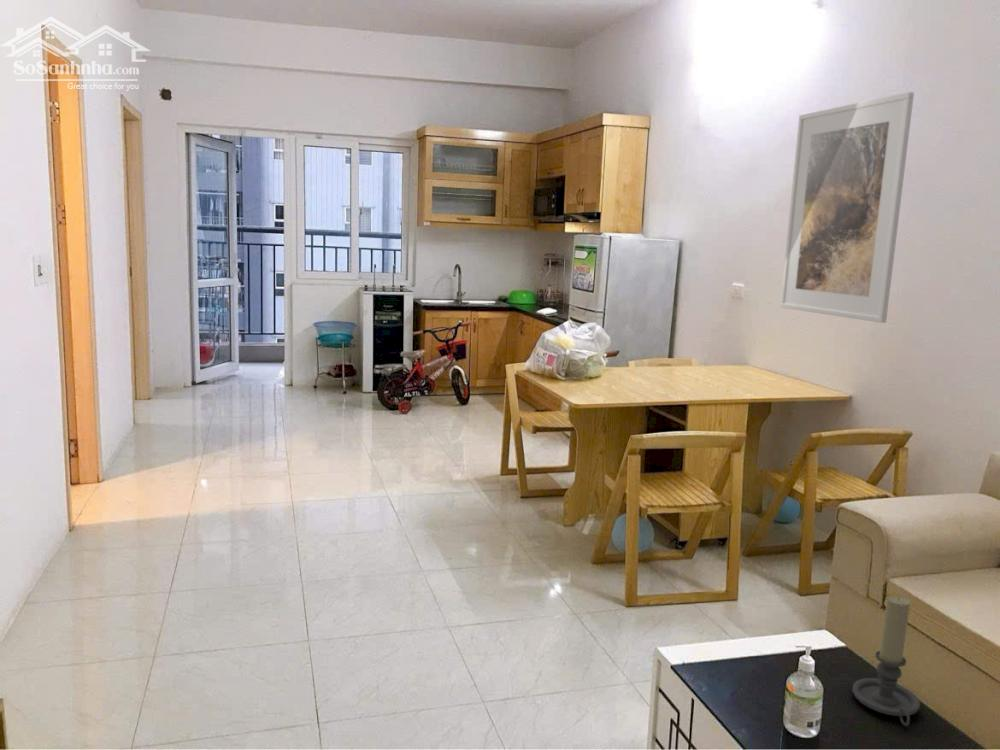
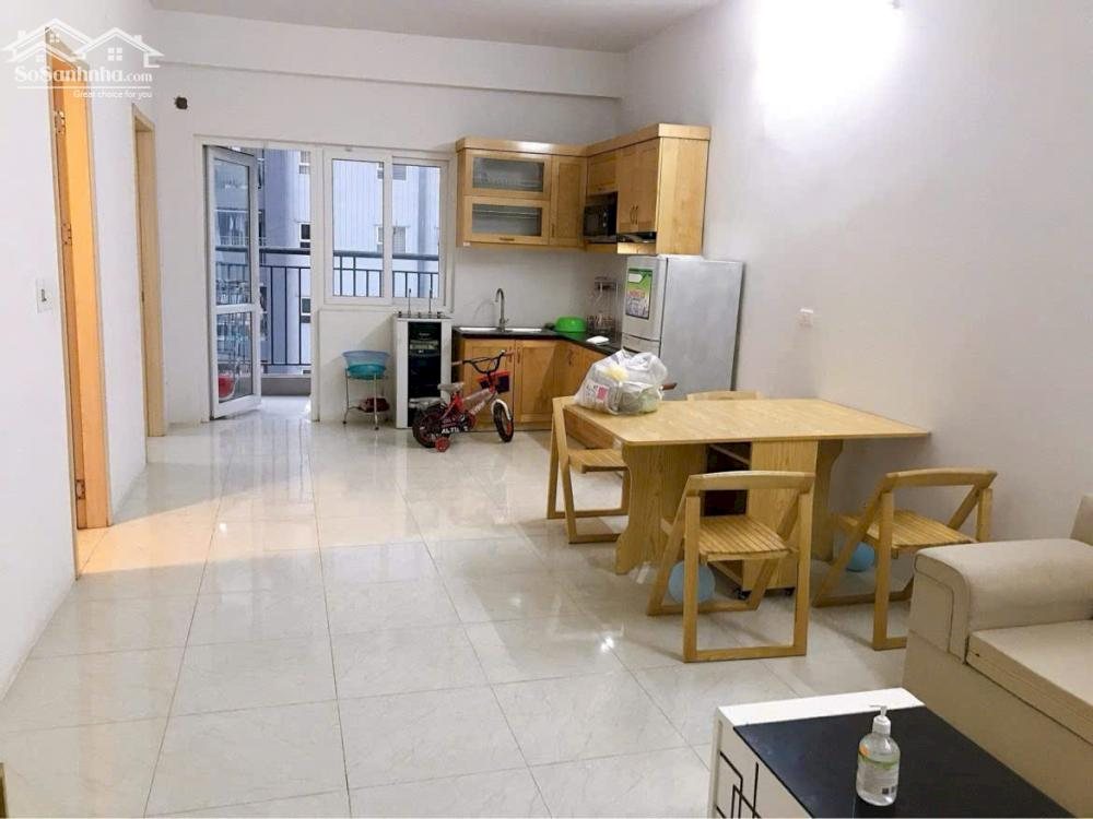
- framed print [779,91,915,324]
- candle holder [851,594,921,727]
